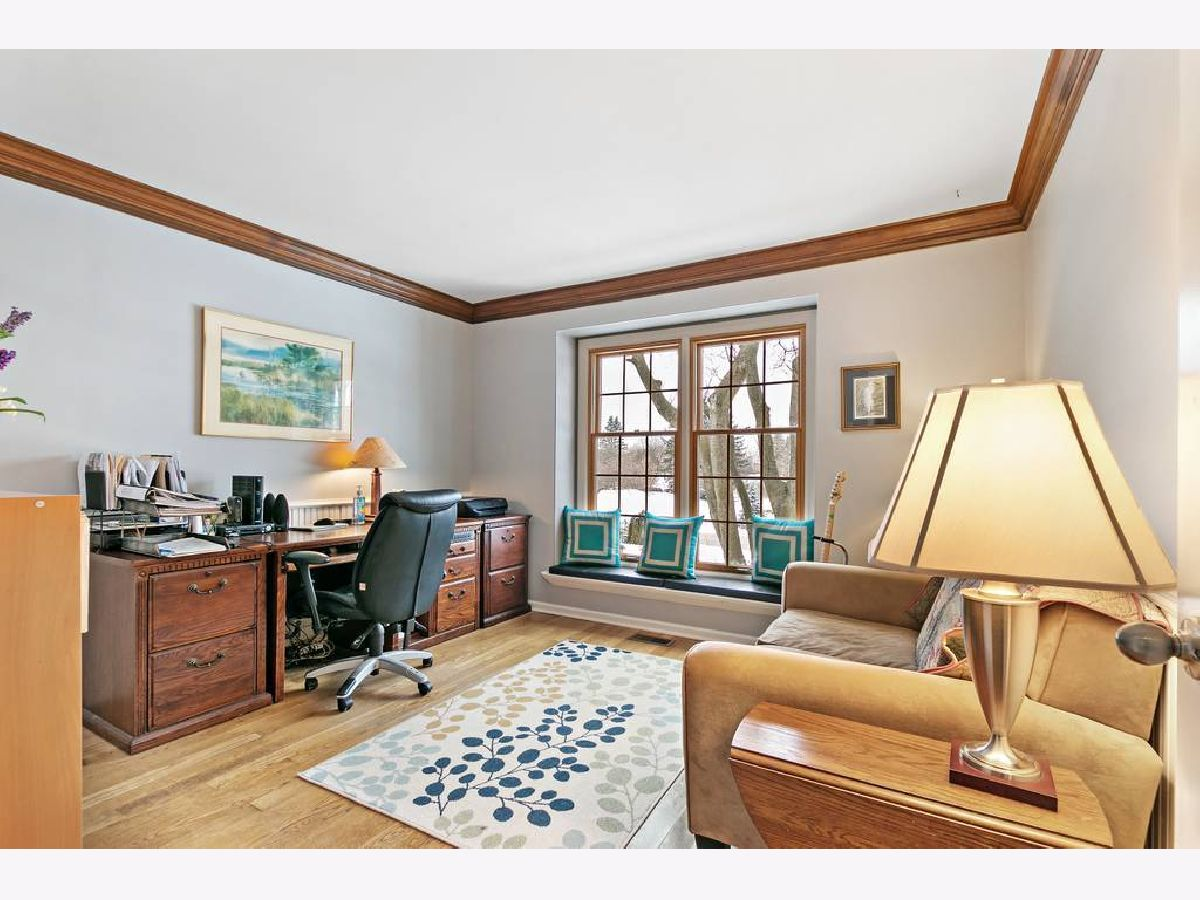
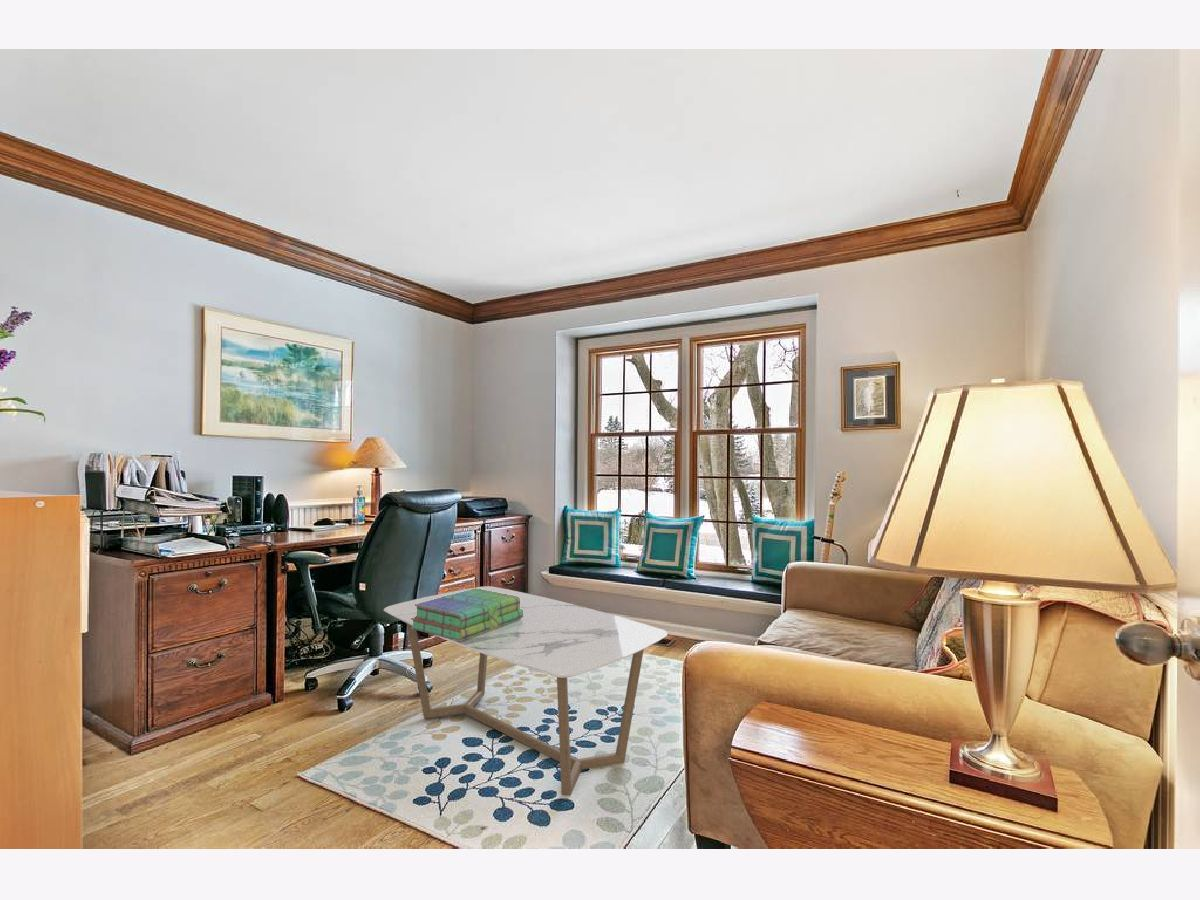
+ stack of books [411,587,523,641]
+ coffee table [383,585,668,797]
